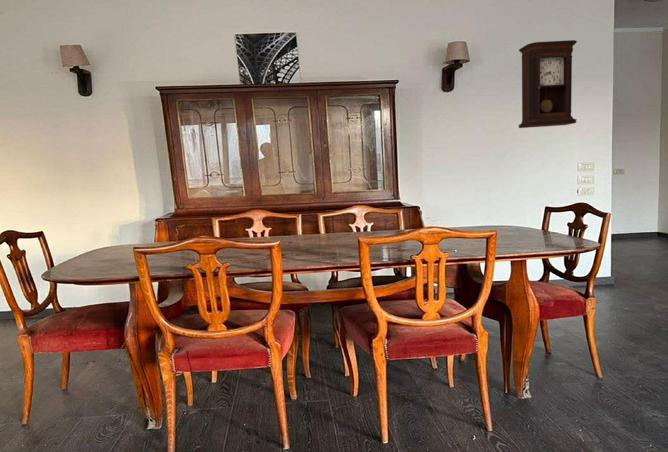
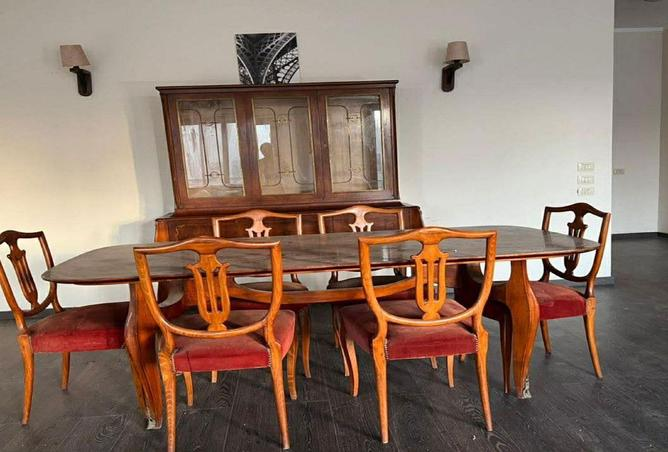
- pendulum clock [518,39,578,129]
